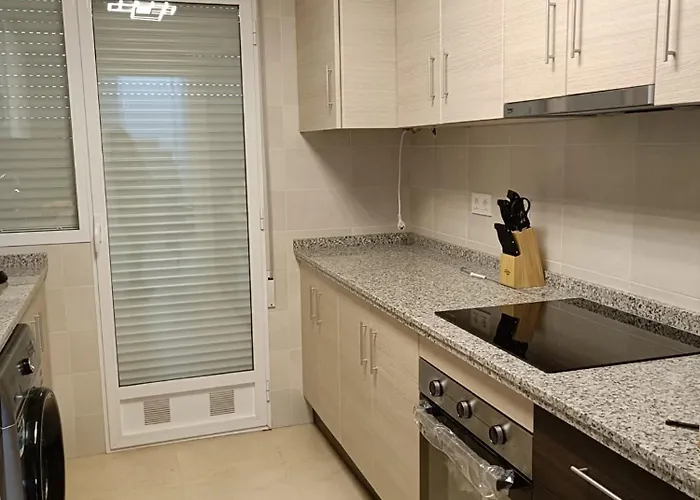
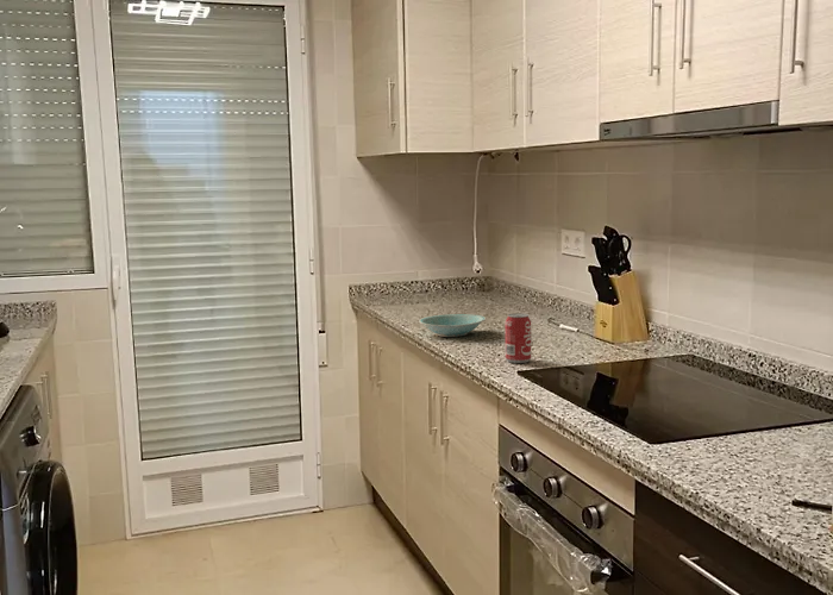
+ beverage can [503,312,532,364]
+ bowl [418,313,487,338]
